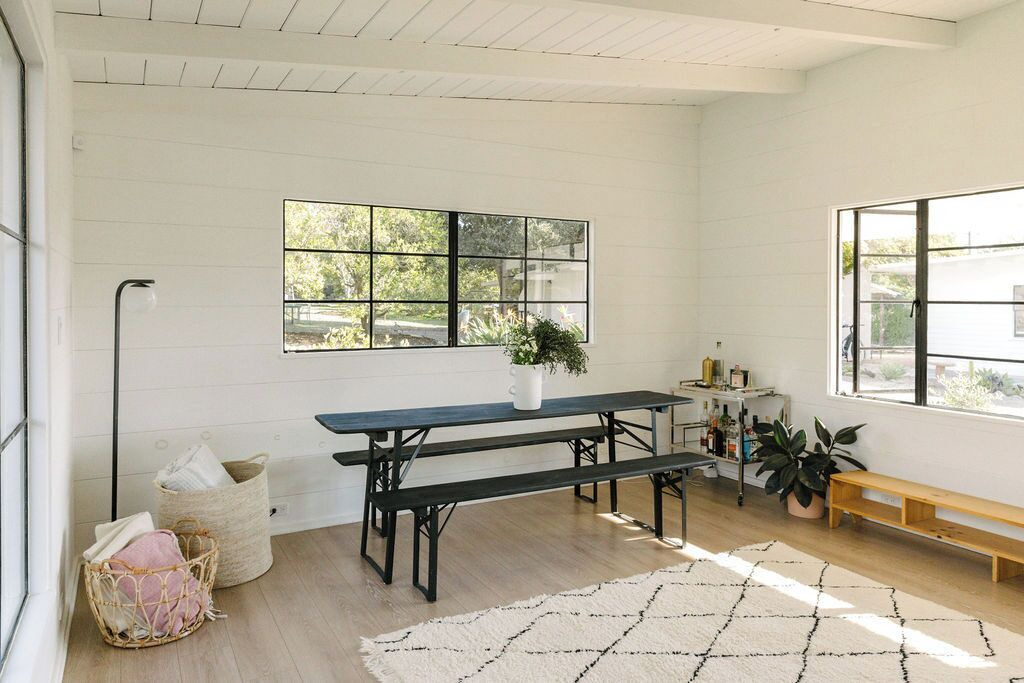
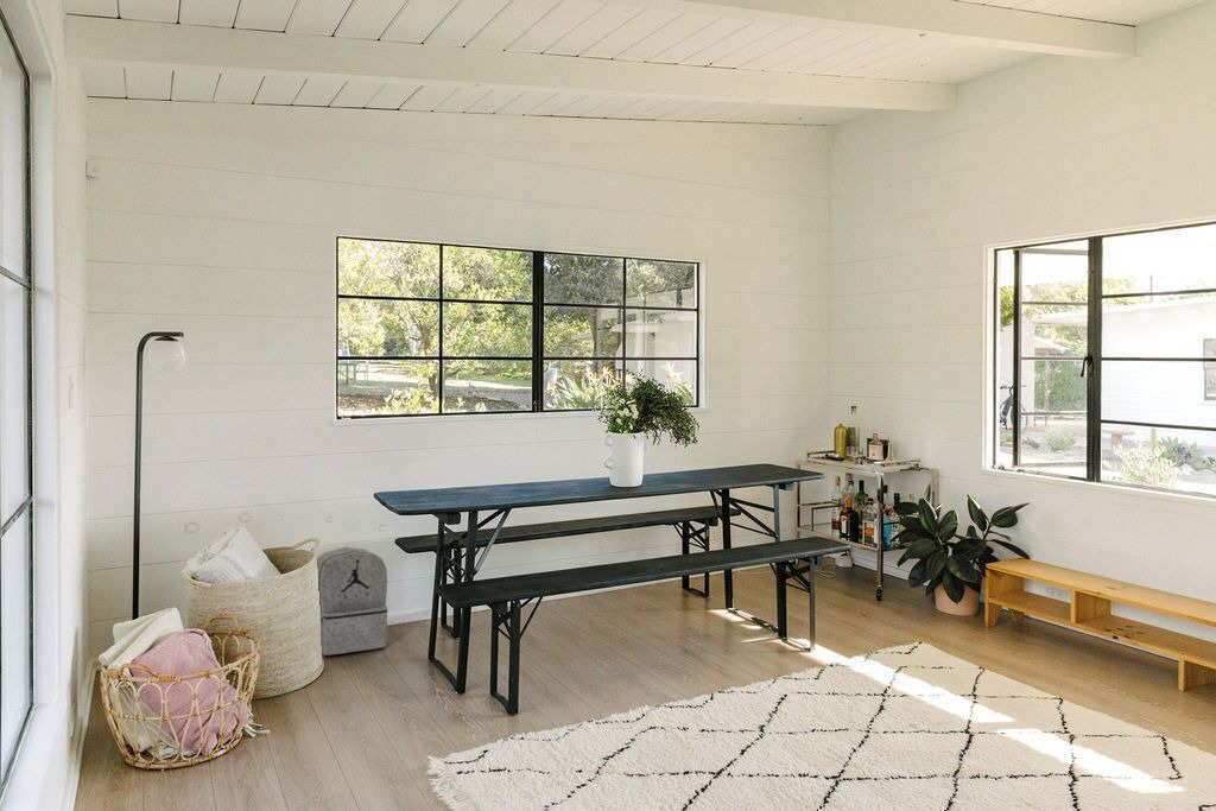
+ backpack [316,546,390,657]
